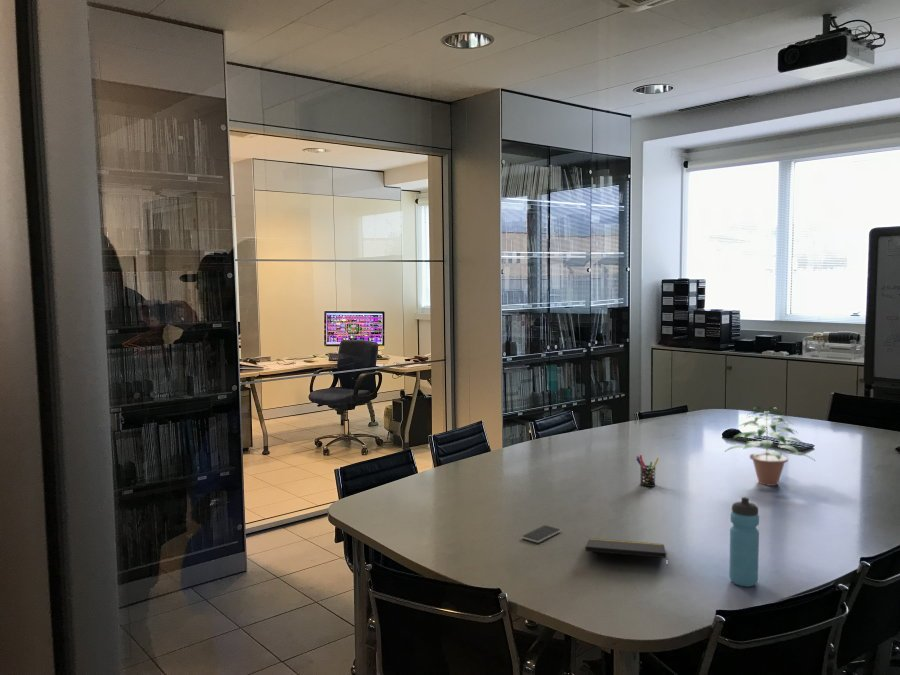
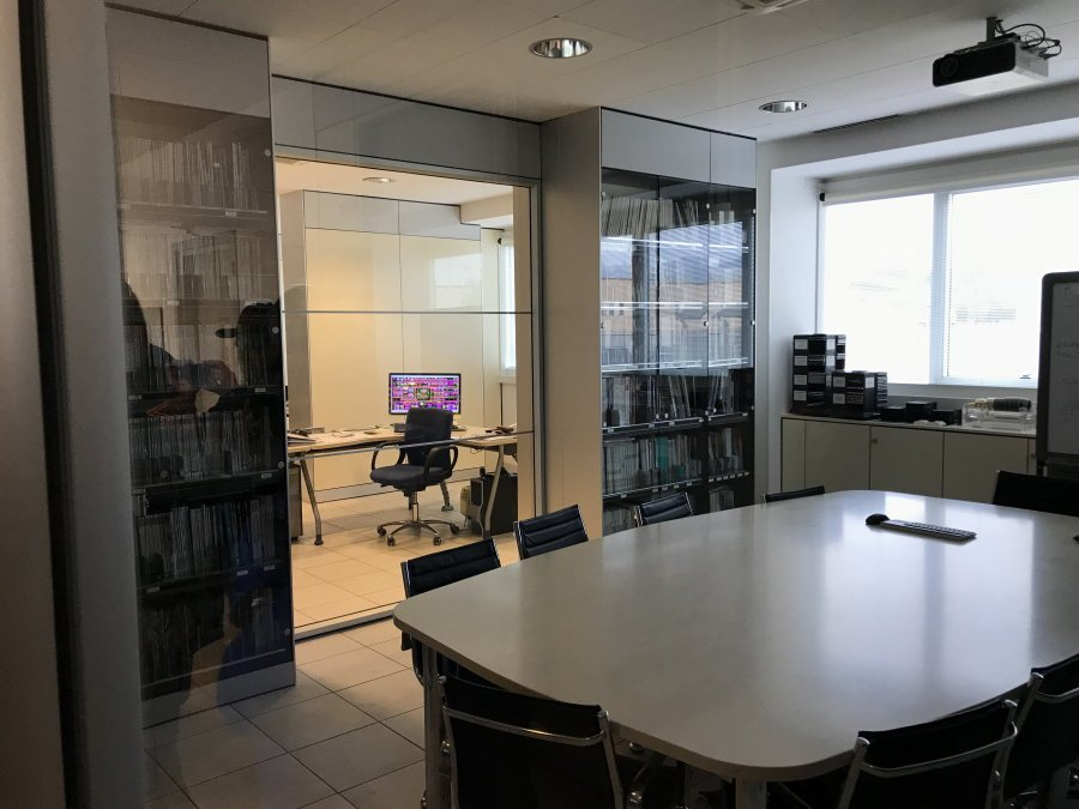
- smartphone [521,525,562,543]
- notepad [585,537,669,568]
- water bottle [728,496,760,588]
- pen holder [635,454,660,488]
- potted plant [725,406,817,487]
